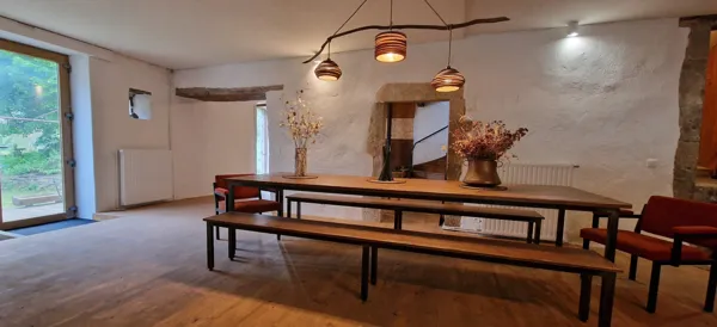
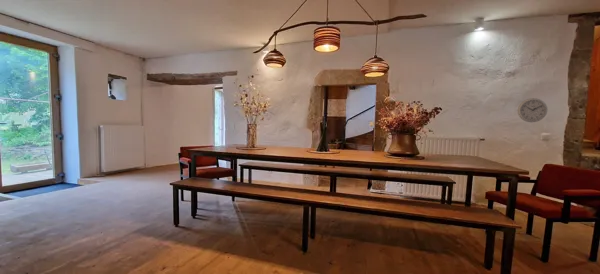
+ wall clock [516,97,549,123]
